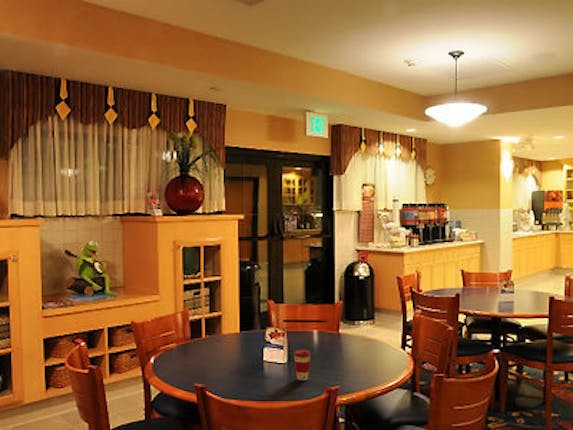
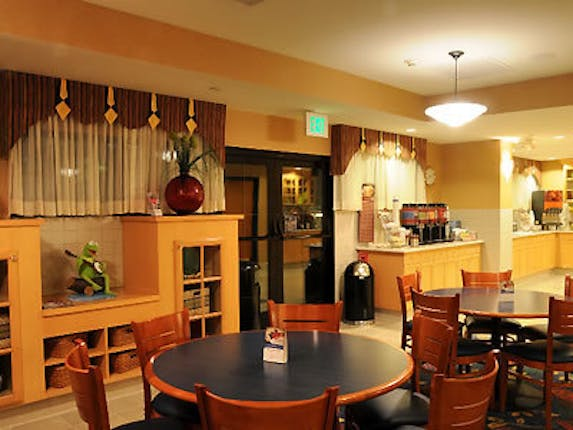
- coffee cup [293,349,312,381]
